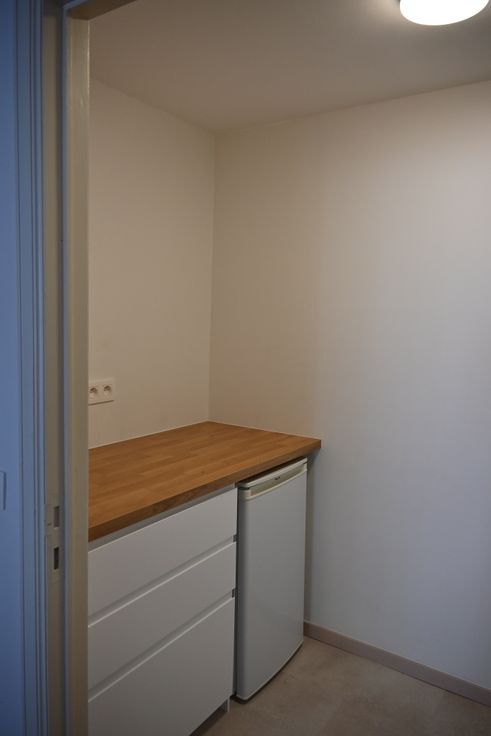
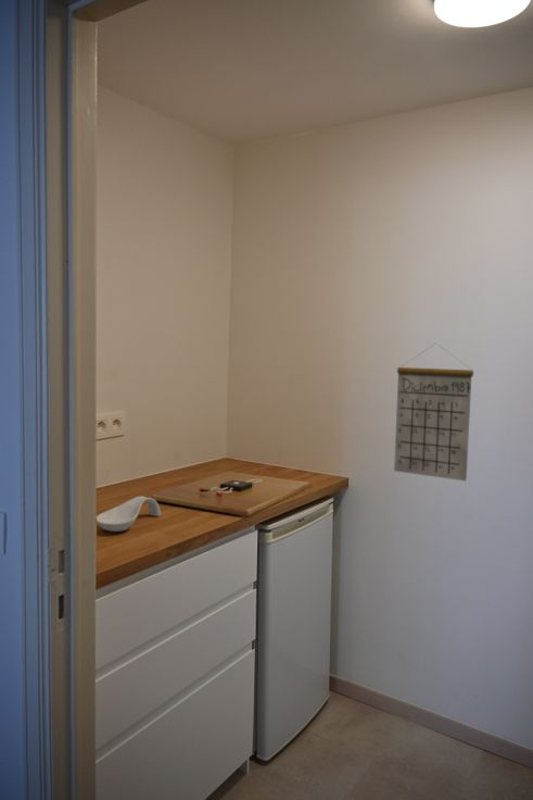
+ calendar [393,343,474,482]
+ cutting board [150,471,313,517]
+ spoon rest [96,496,162,533]
